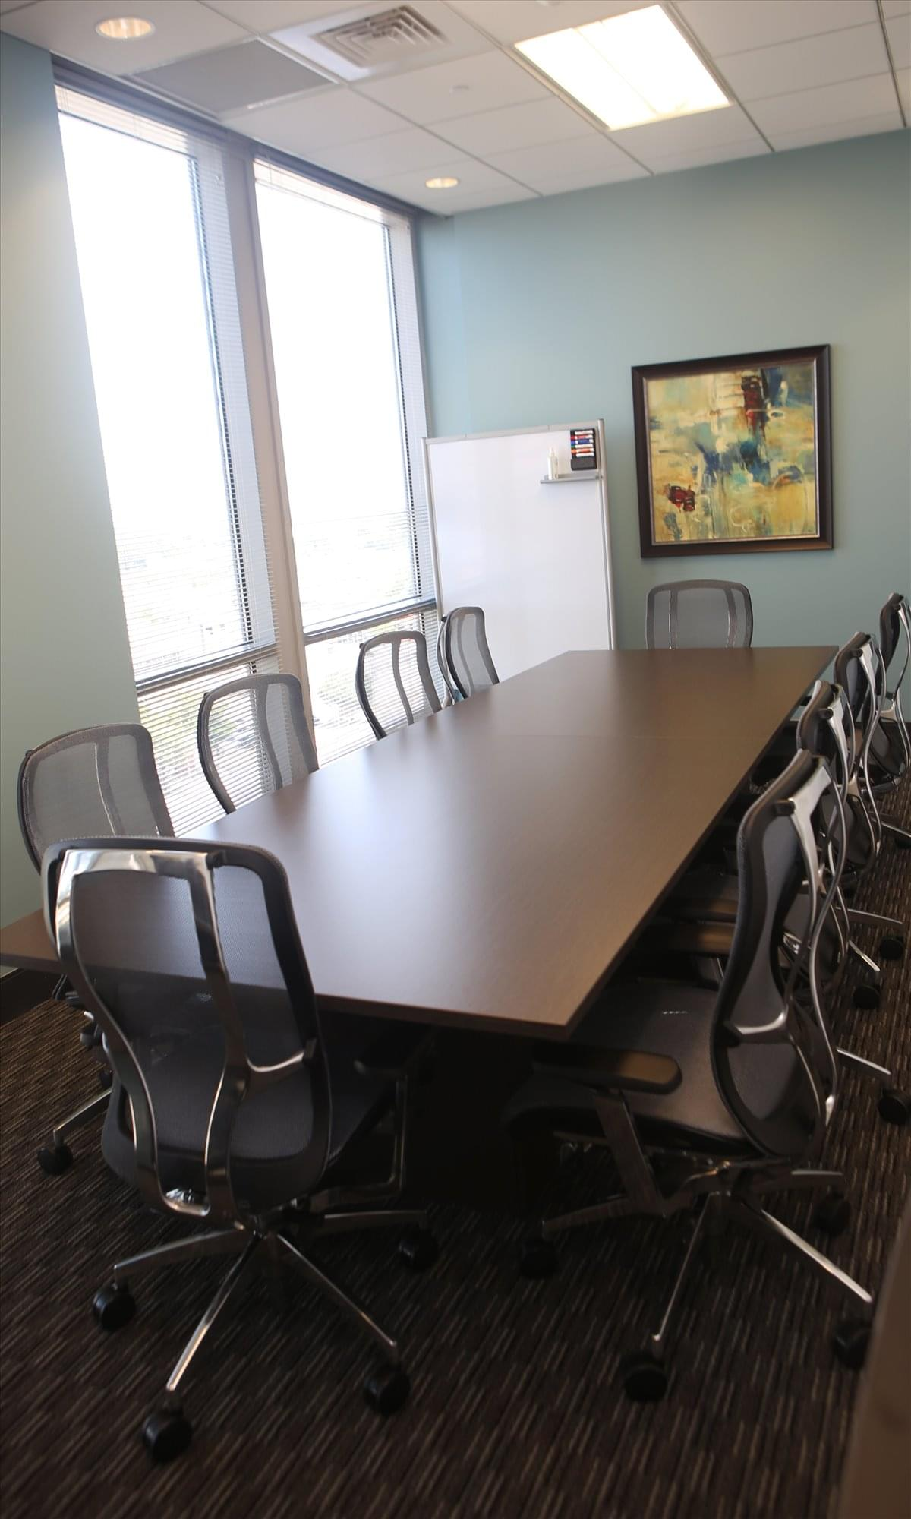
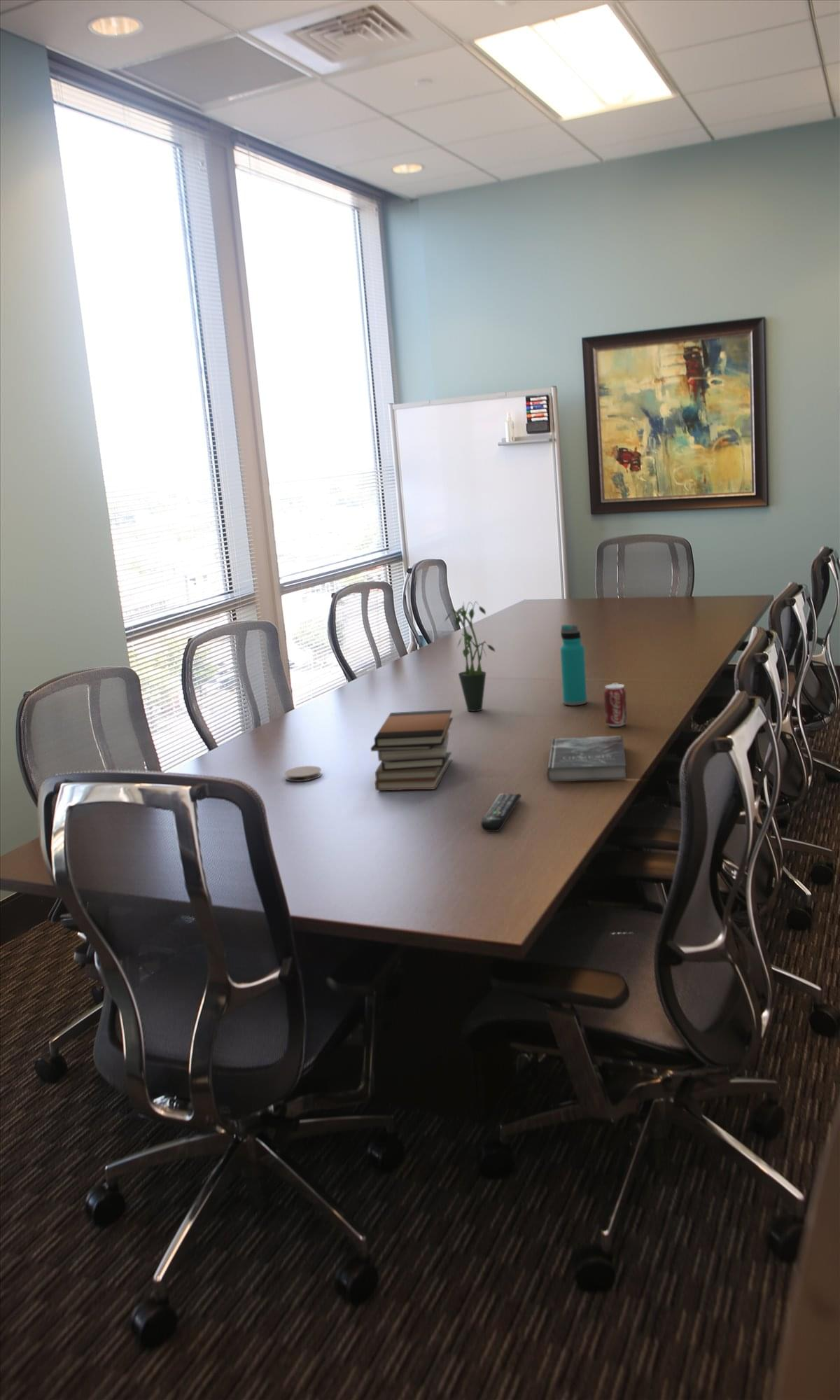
+ book [546,735,627,783]
+ book stack [370,709,454,791]
+ remote control [480,793,521,832]
+ coaster [284,765,323,782]
+ potted plant [444,601,496,713]
+ water bottle [560,624,587,706]
+ beverage can [603,682,627,727]
